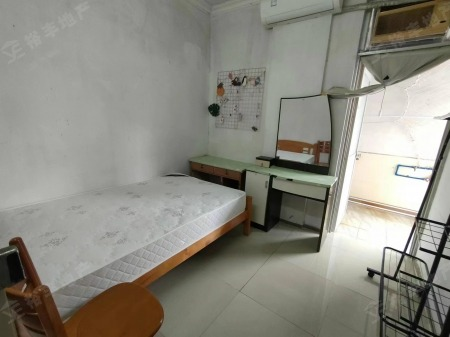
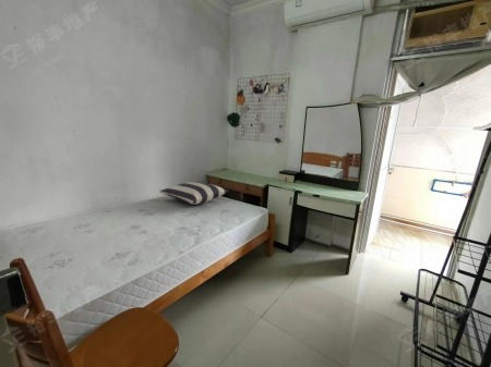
+ pillow [158,181,229,206]
